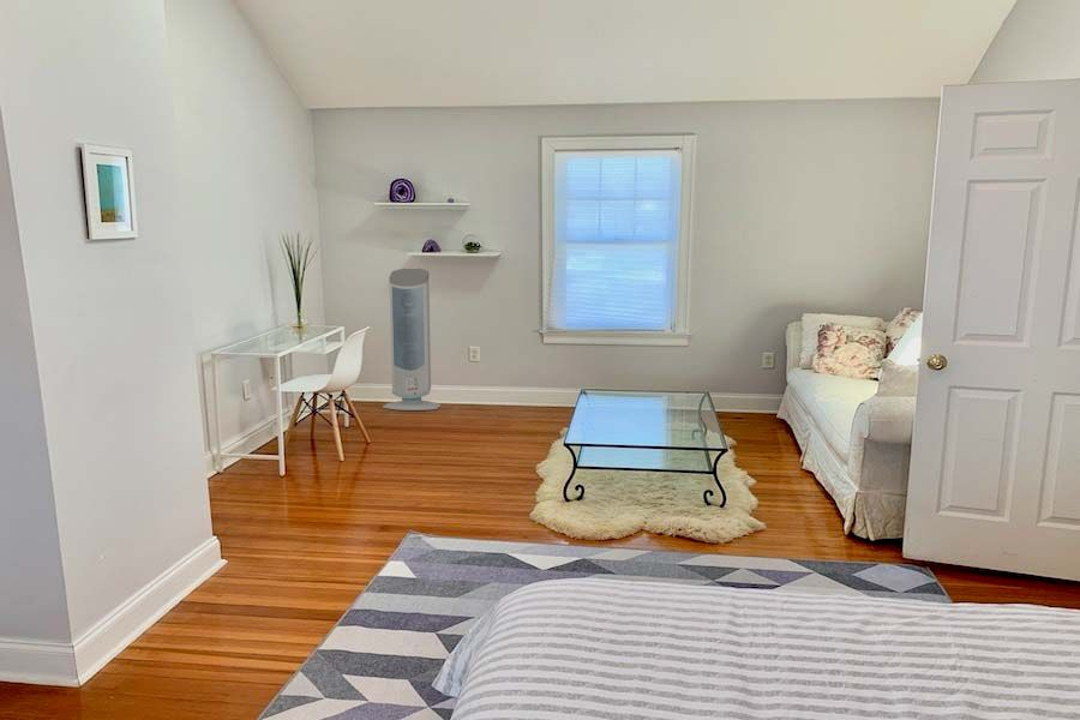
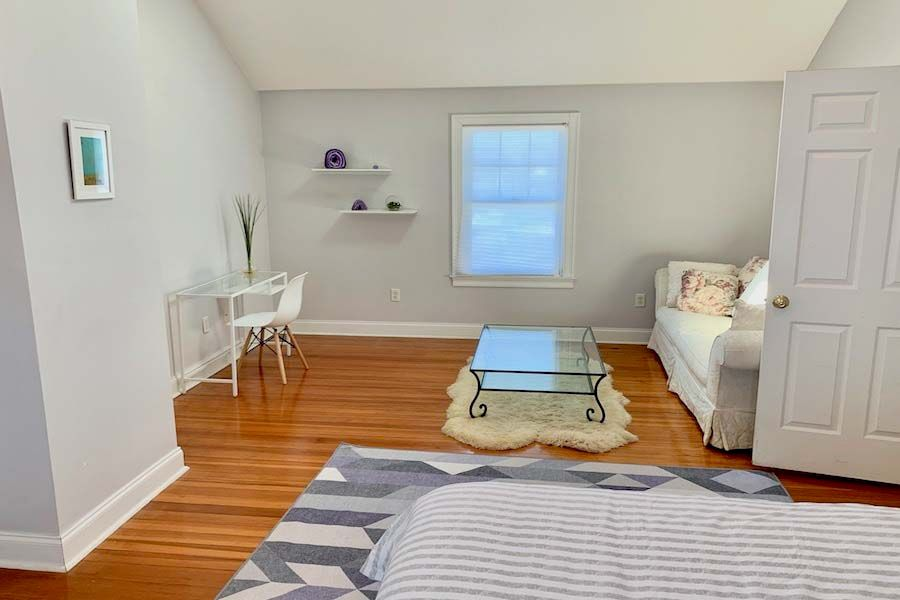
- air purifier [382,268,442,412]
